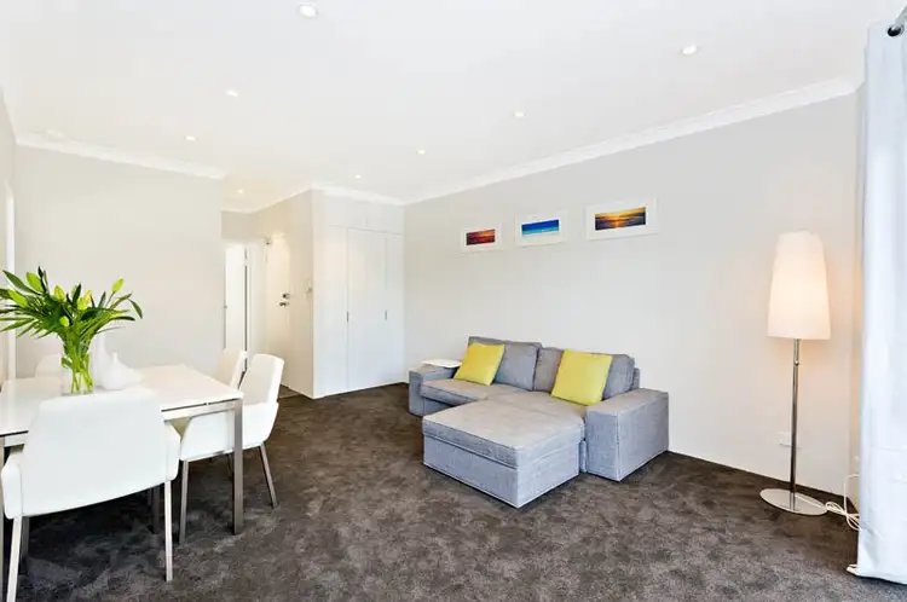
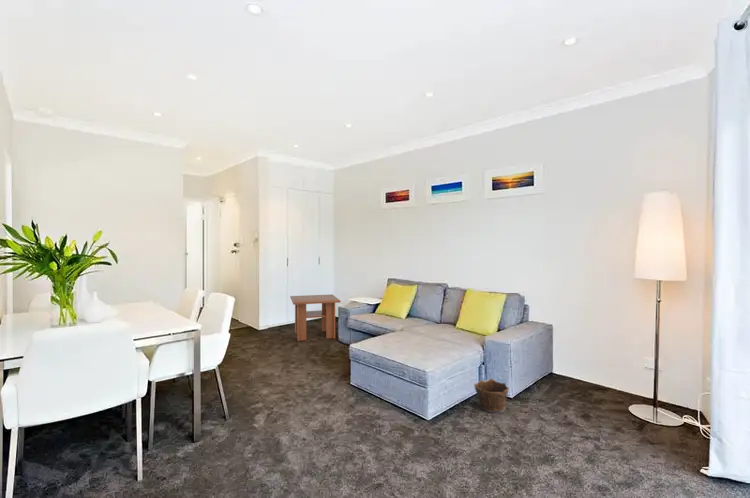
+ clay pot [473,377,510,413]
+ coffee table [289,294,342,342]
